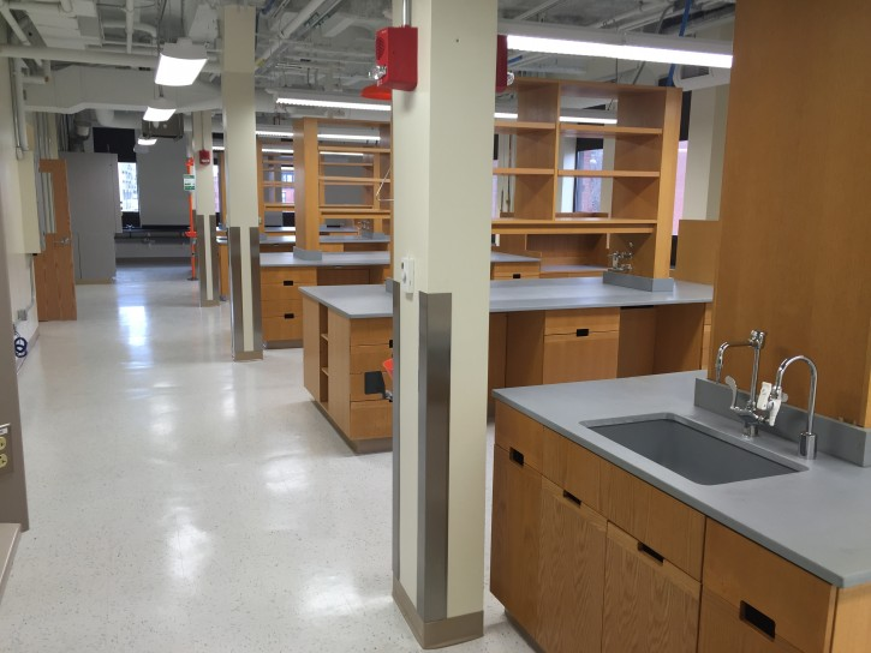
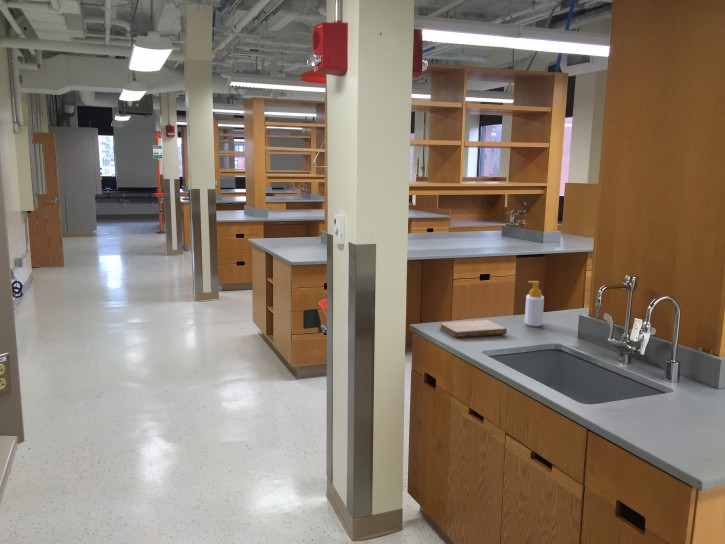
+ notebook [439,319,508,339]
+ soap bottle [524,280,545,327]
